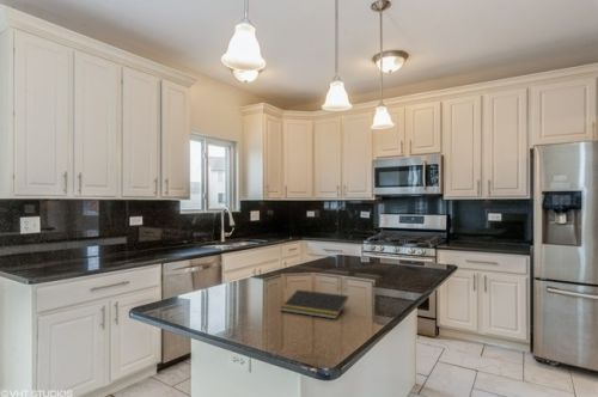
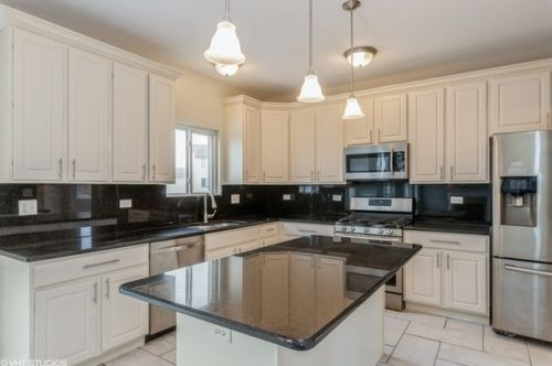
- notepad [280,288,349,320]
